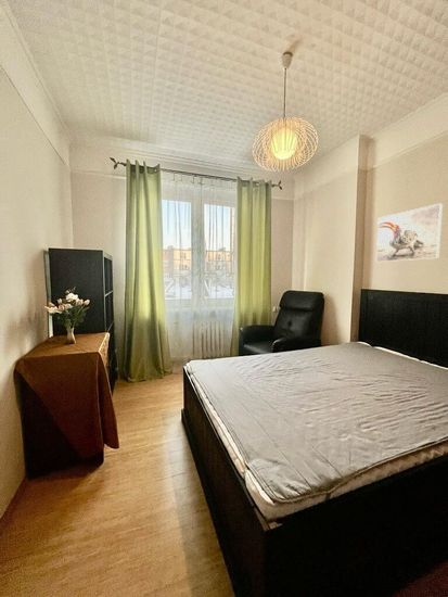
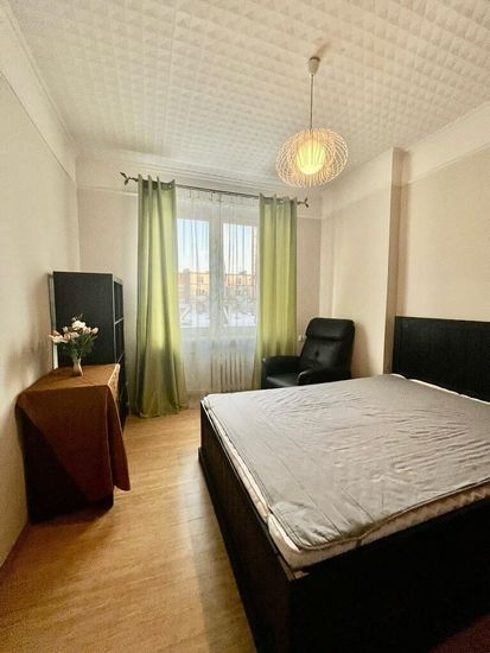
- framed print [375,202,444,263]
